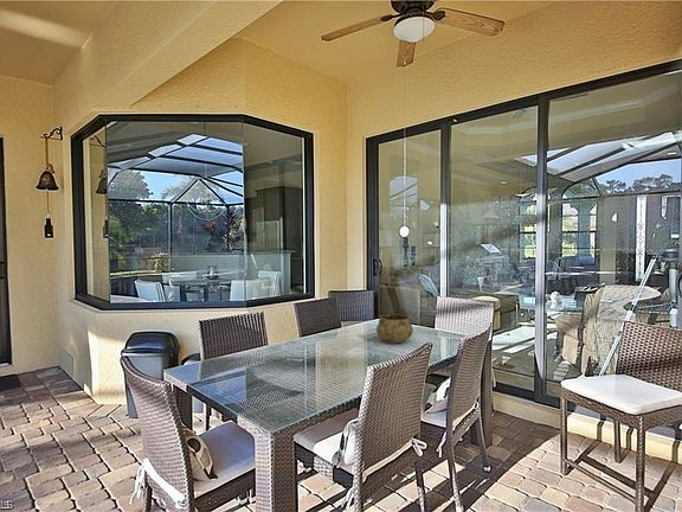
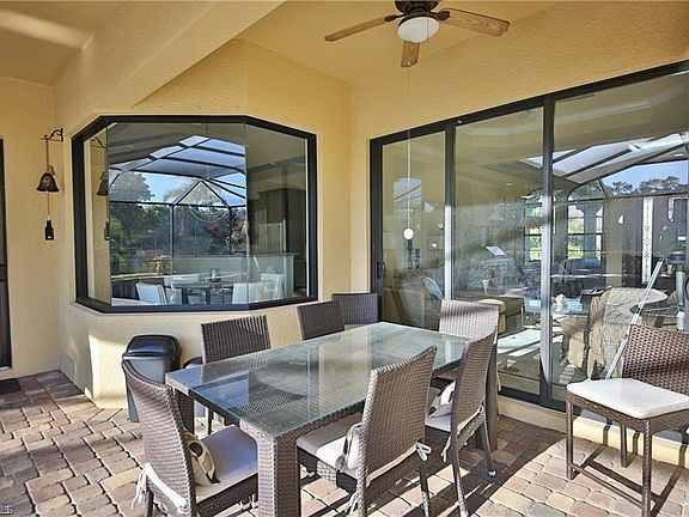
- decorative bowl [375,313,413,344]
